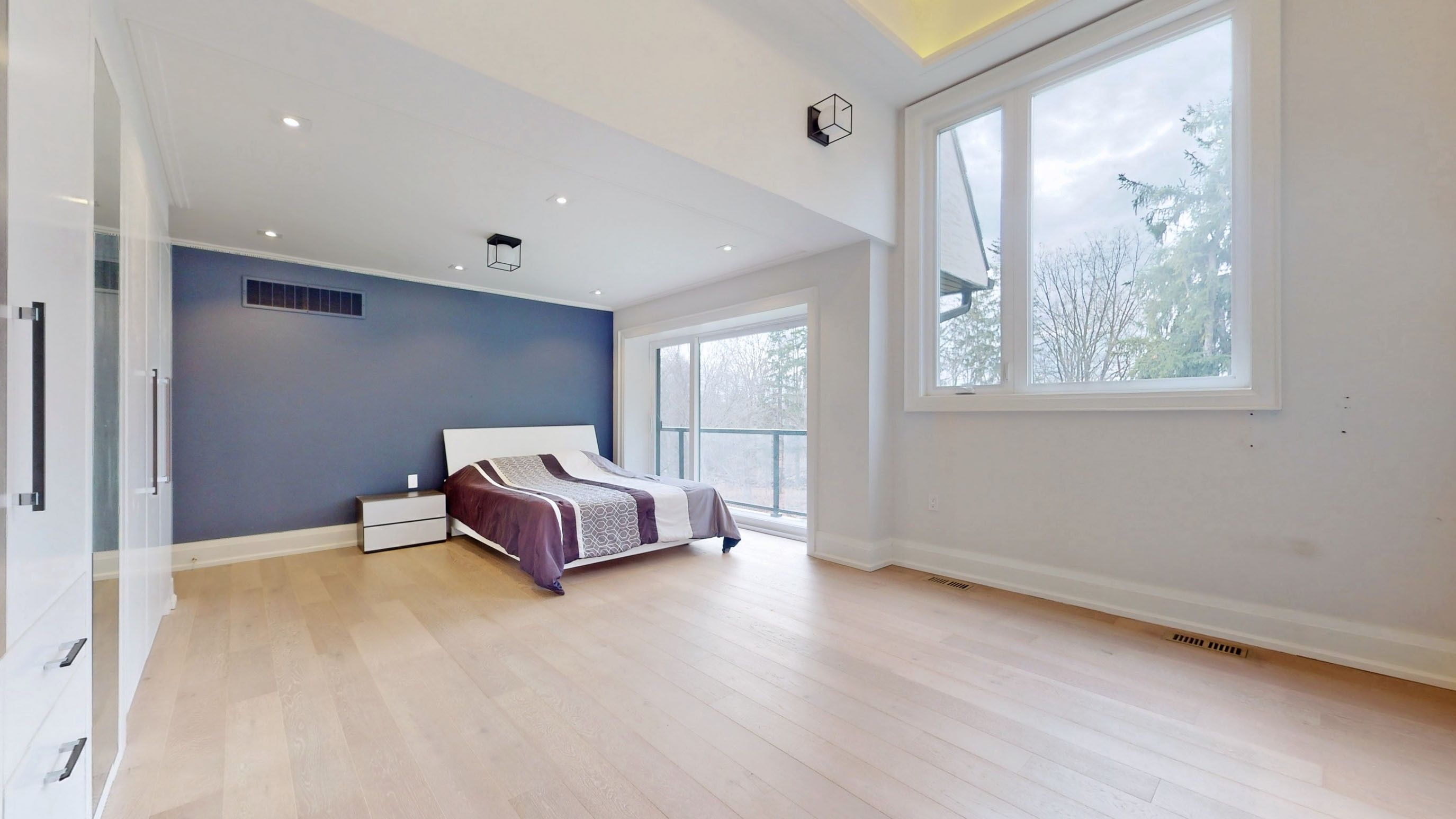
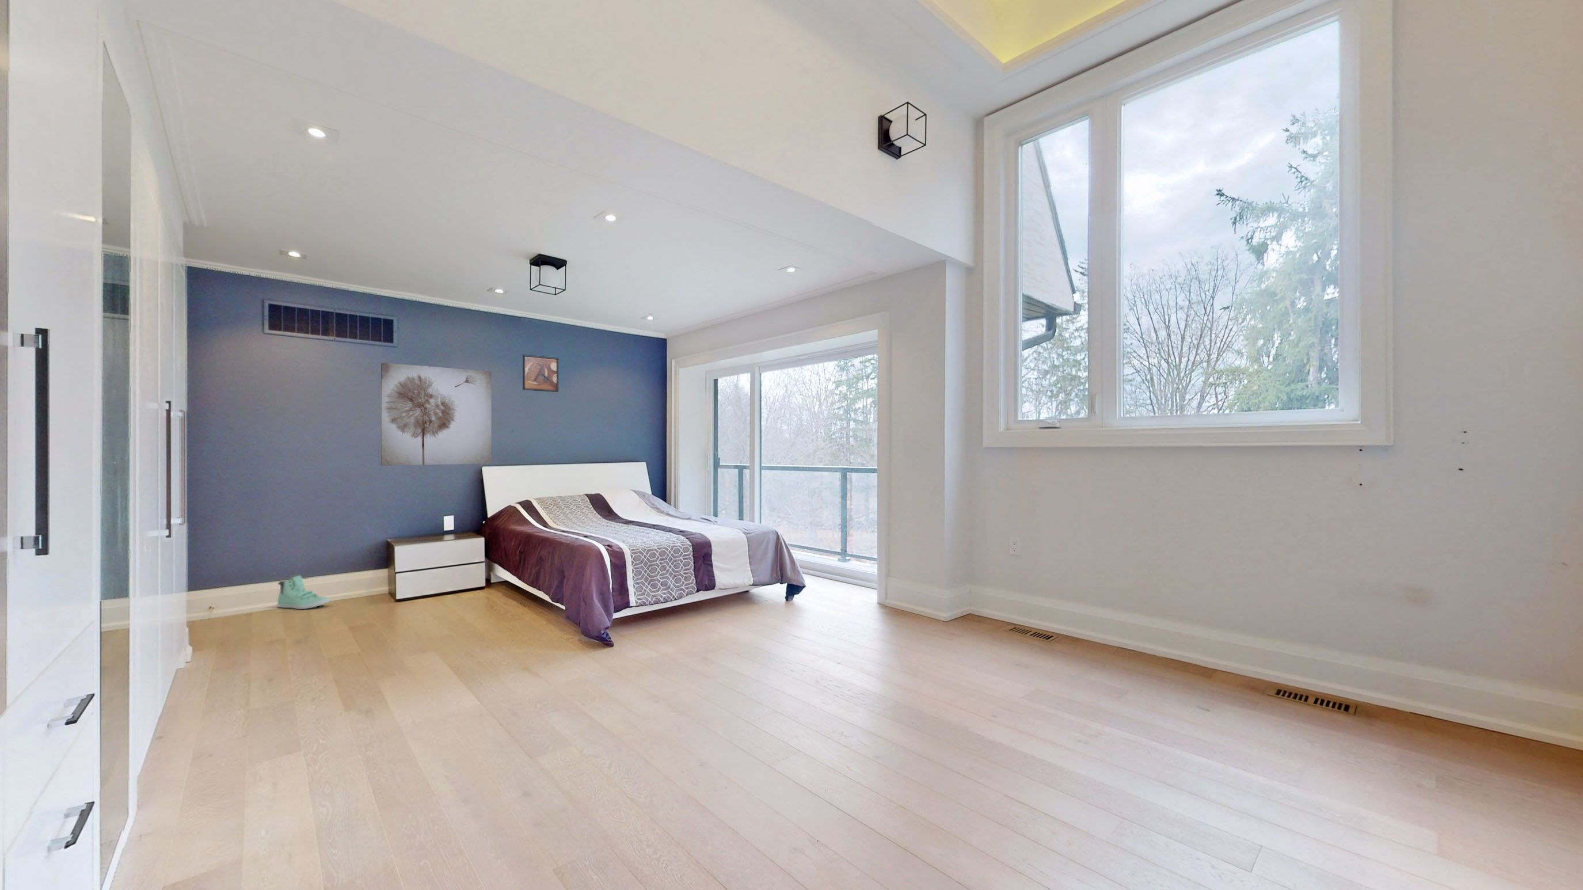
+ wall art [381,362,493,466]
+ sneaker [277,575,331,610]
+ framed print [522,354,559,392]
